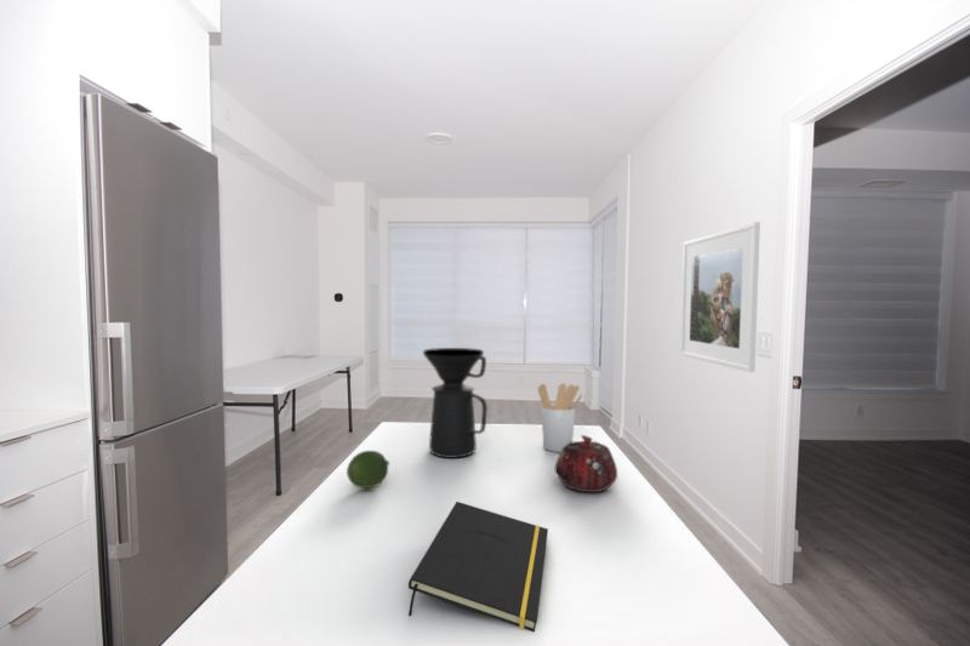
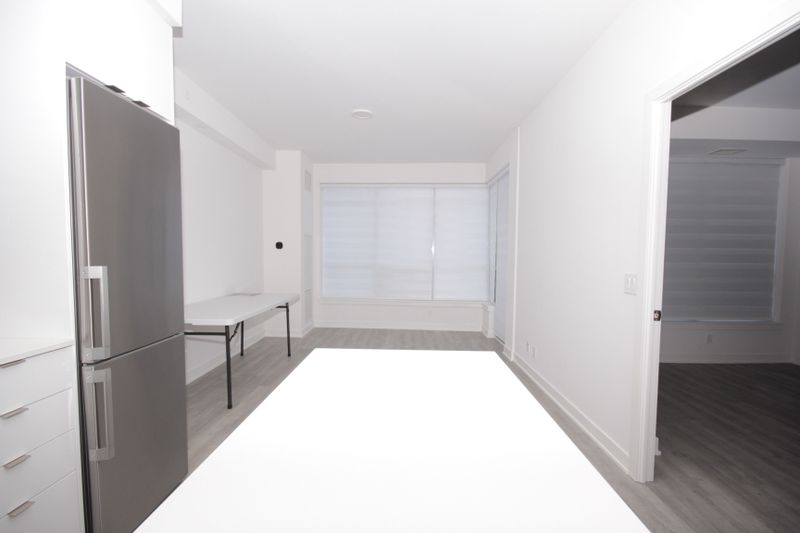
- utensil holder [537,383,583,453]
- teapot [553,434,618,493]
- coffee maker [422,347,489,459]
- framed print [679,221,761,373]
- notepad [407,501,549,633]
- fruit [346,450,390,490]
